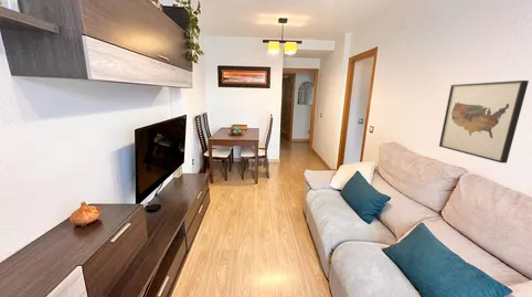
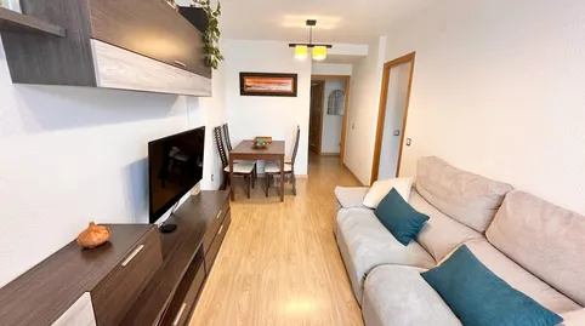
- wall art [438,79,530,165]
